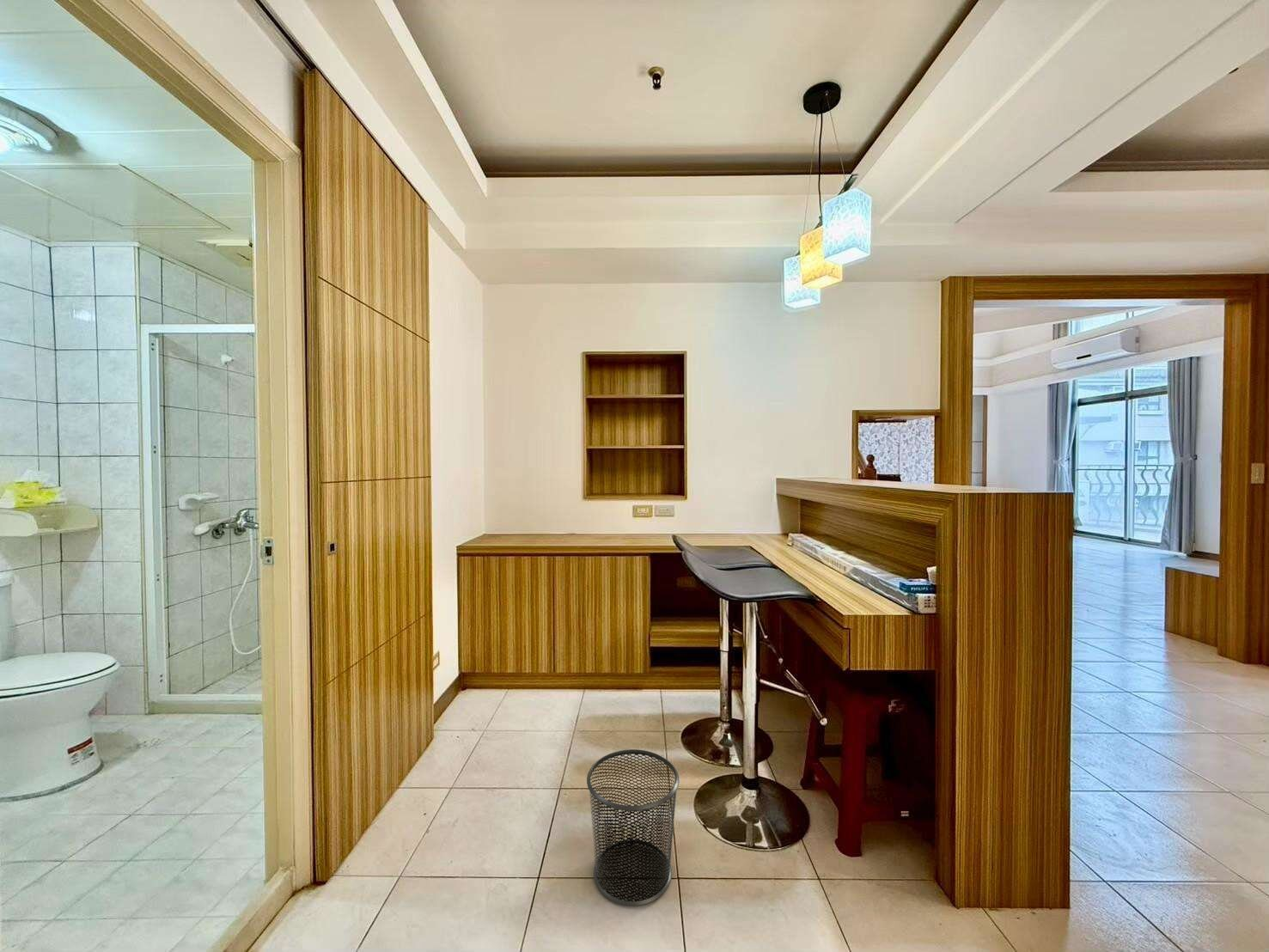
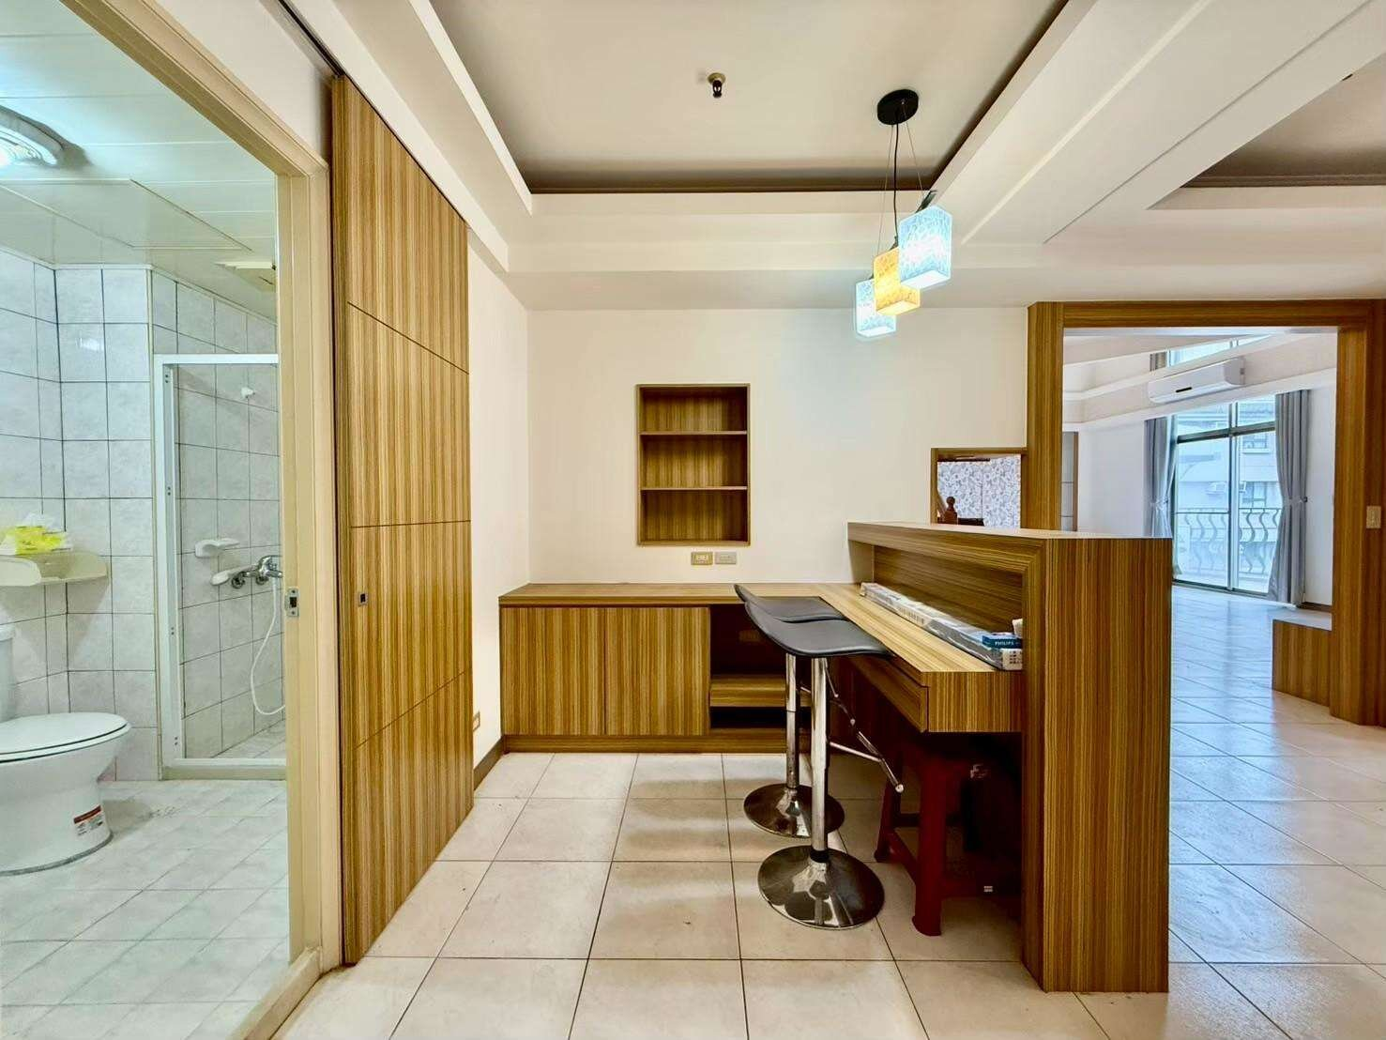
- waste bin [586,748,680,907]
